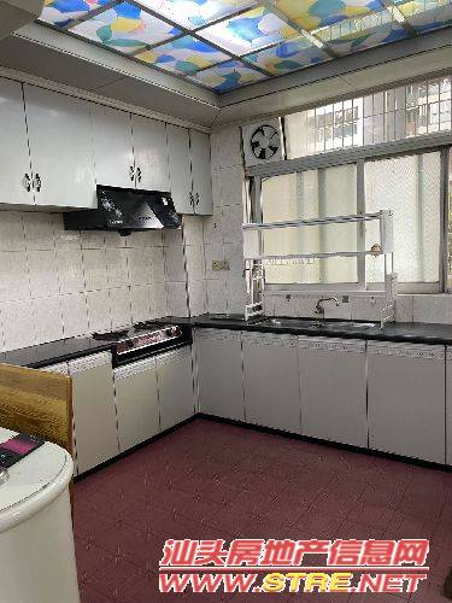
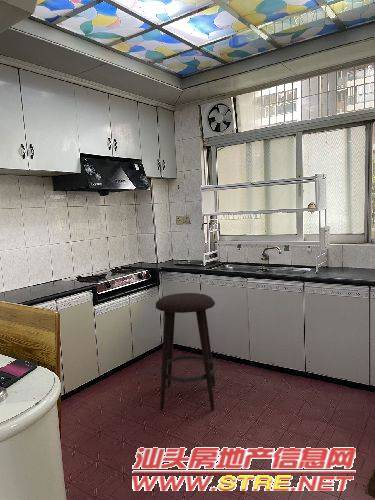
+ stool [155,292,217,411]
